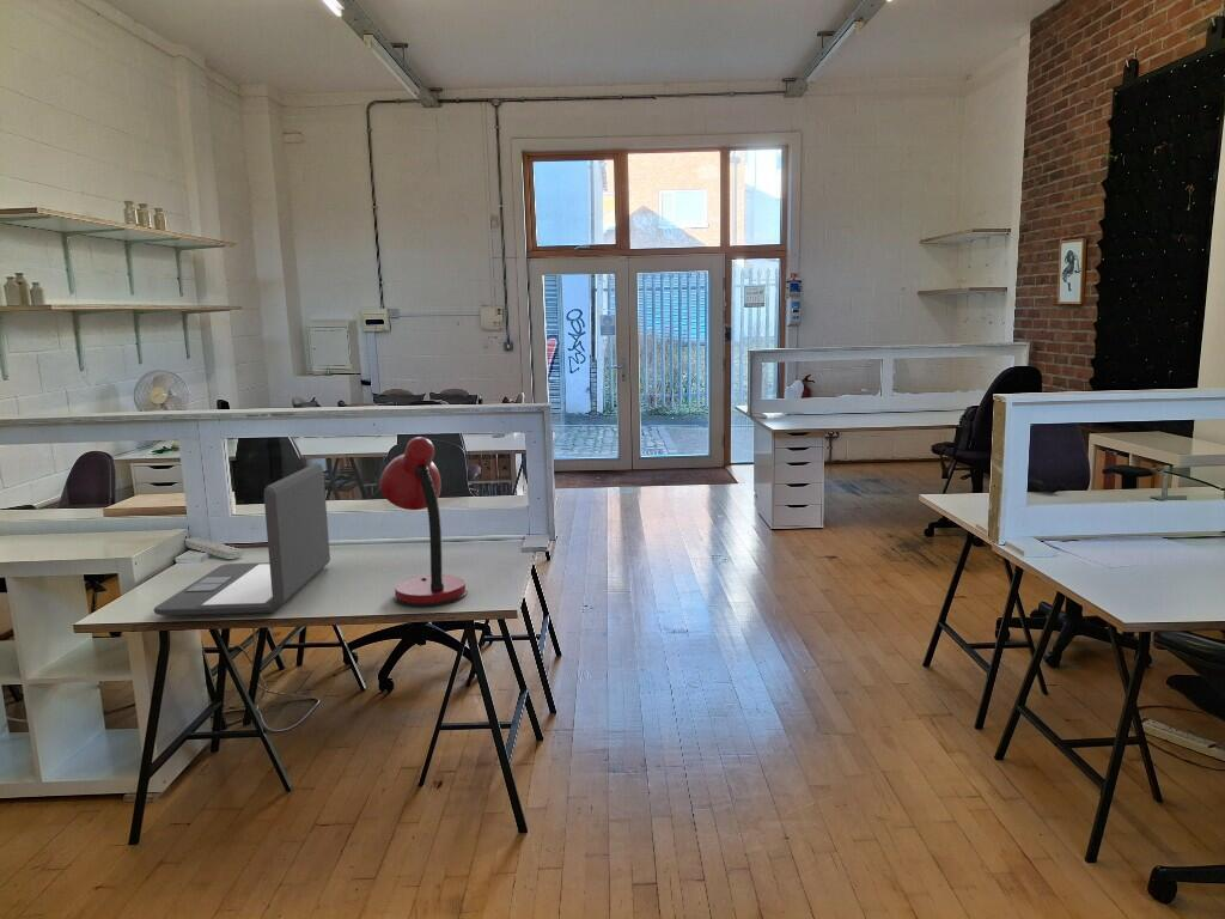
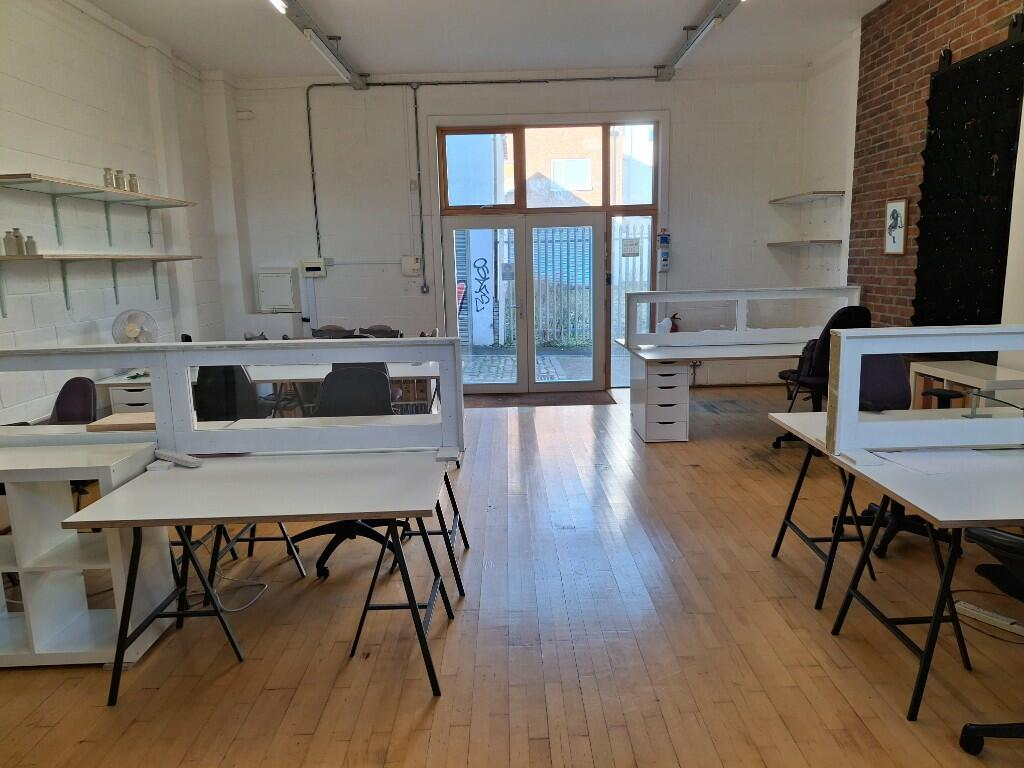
- laptop [153,462,331,616]
- desk lamp [378,436,468,607]
